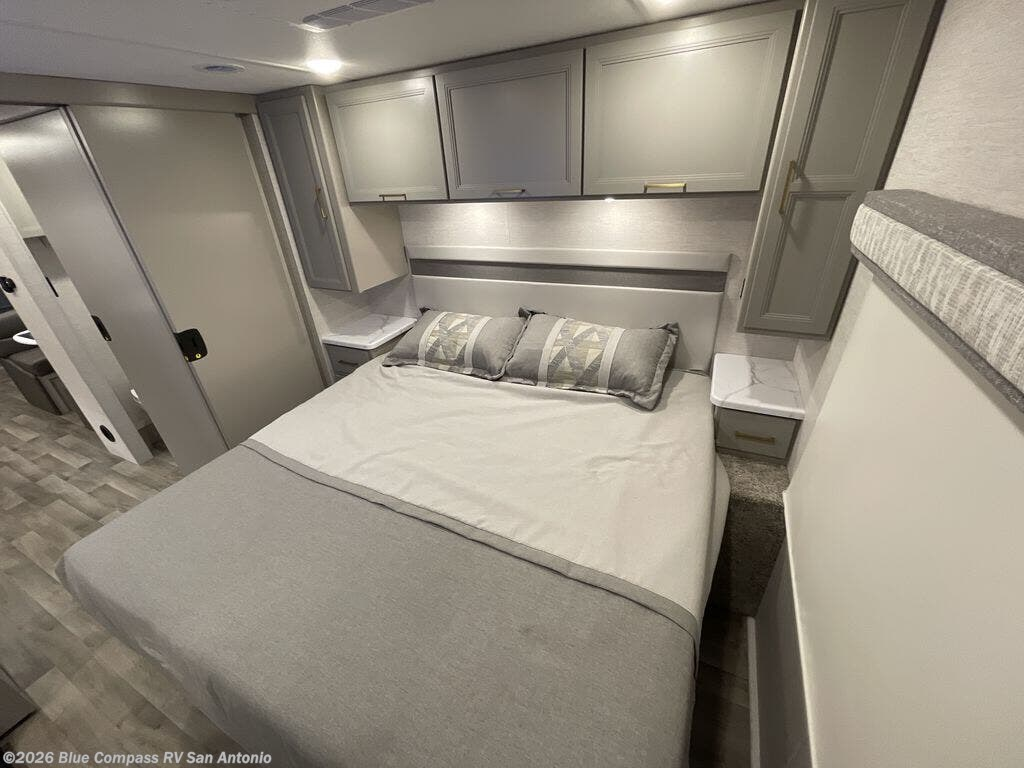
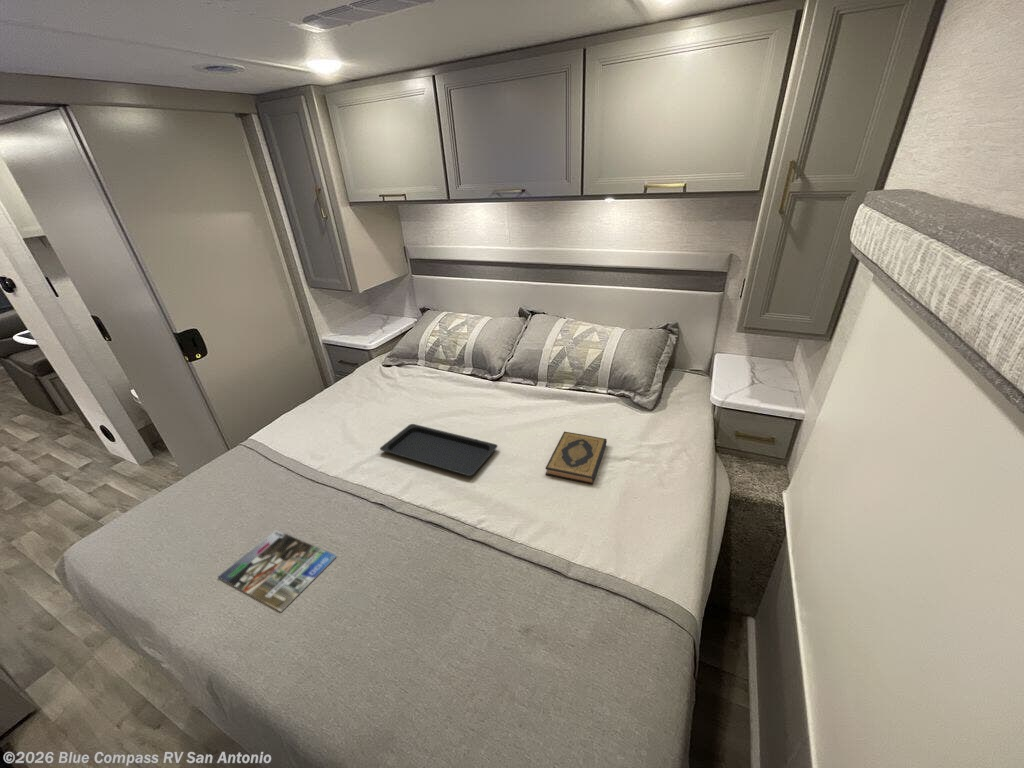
+ hardback book [544,431,608,485]
+ serving tray [379,423,499,477]
+ magazine [217,529,338,613]
